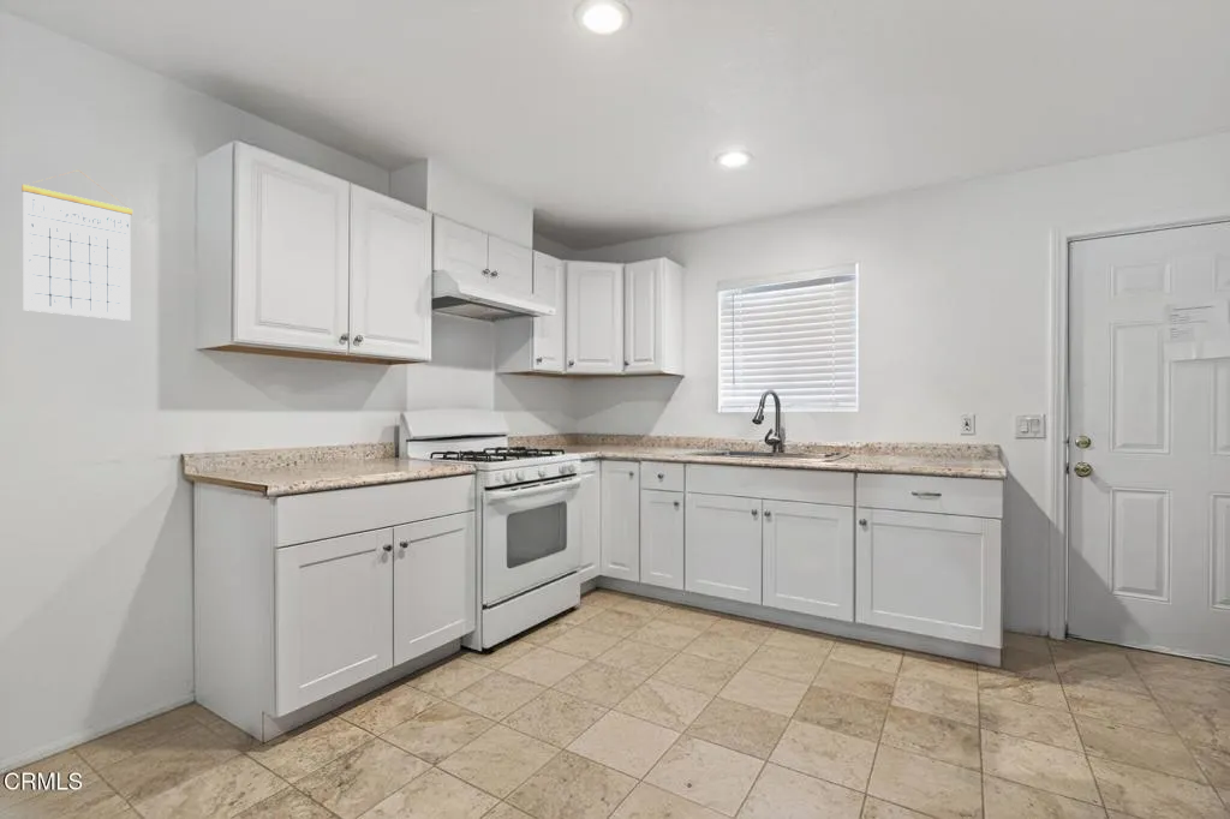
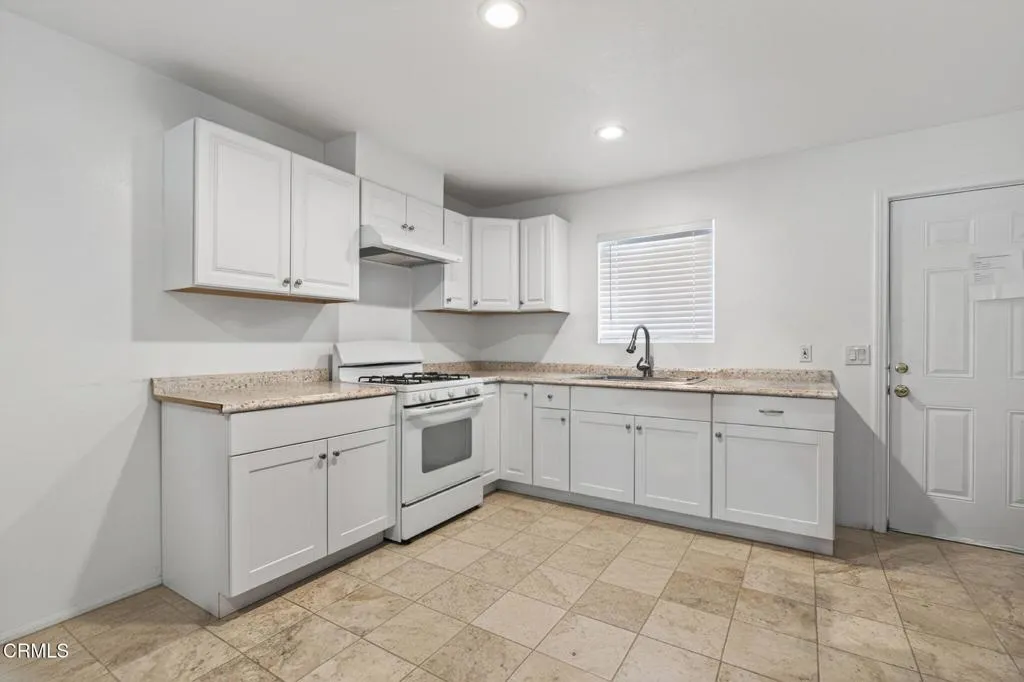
- calendar [20,169,133,322]
